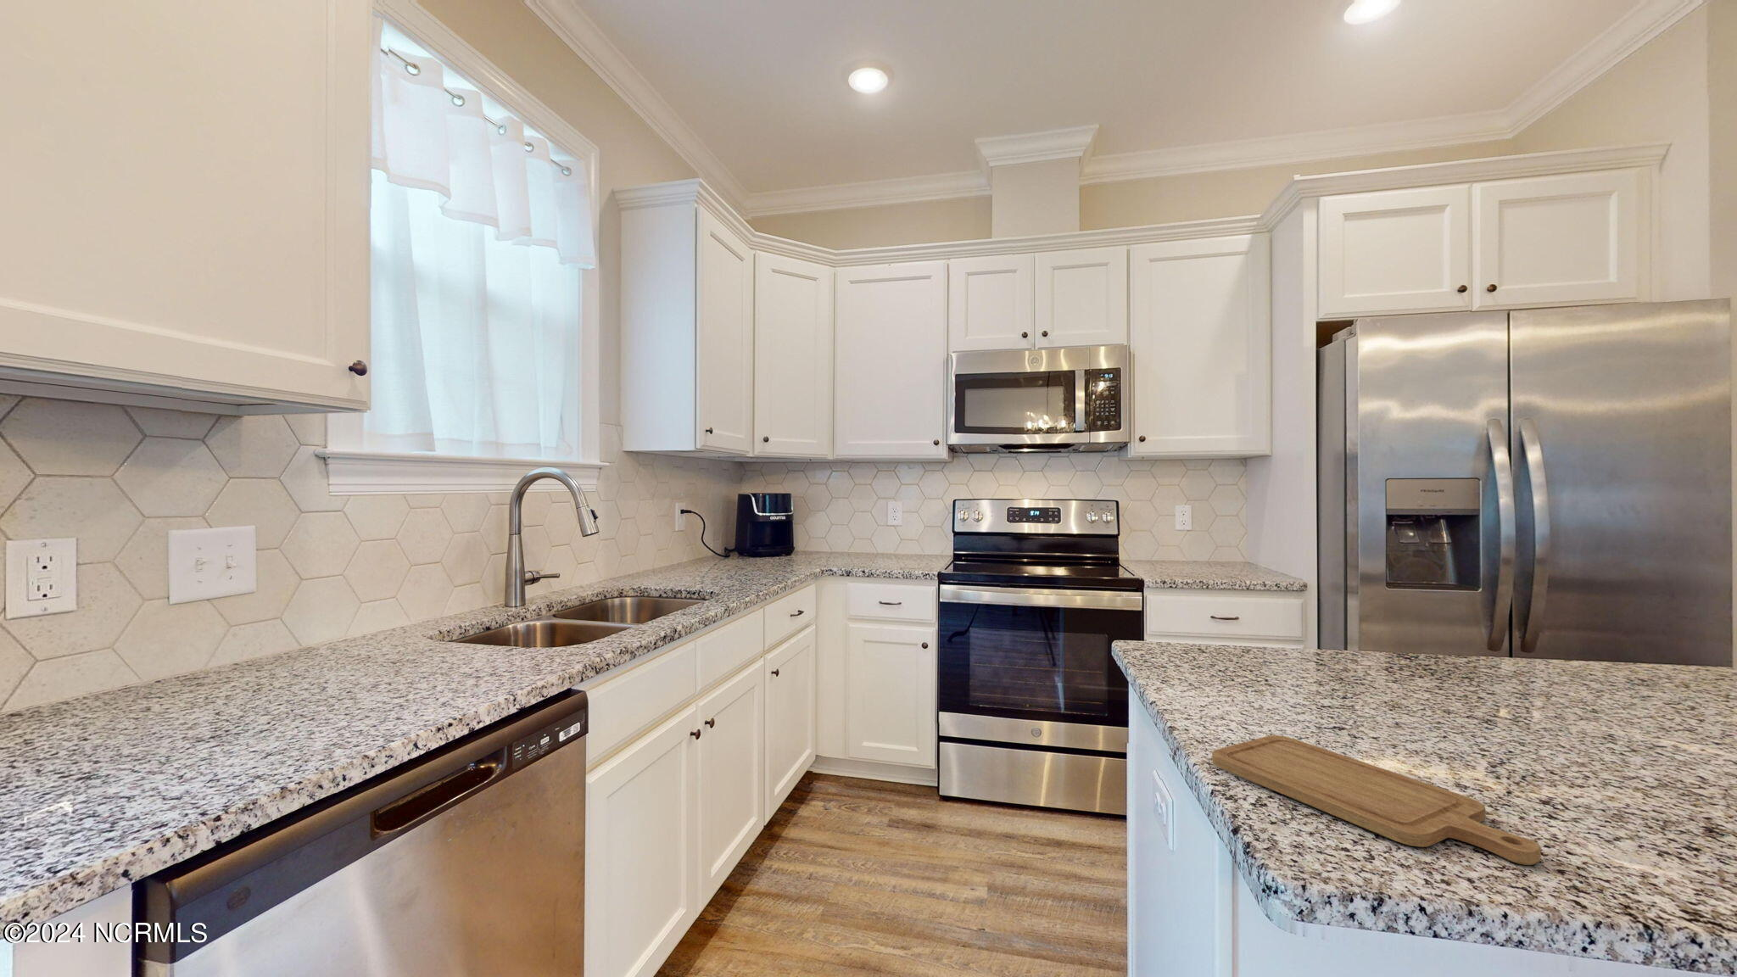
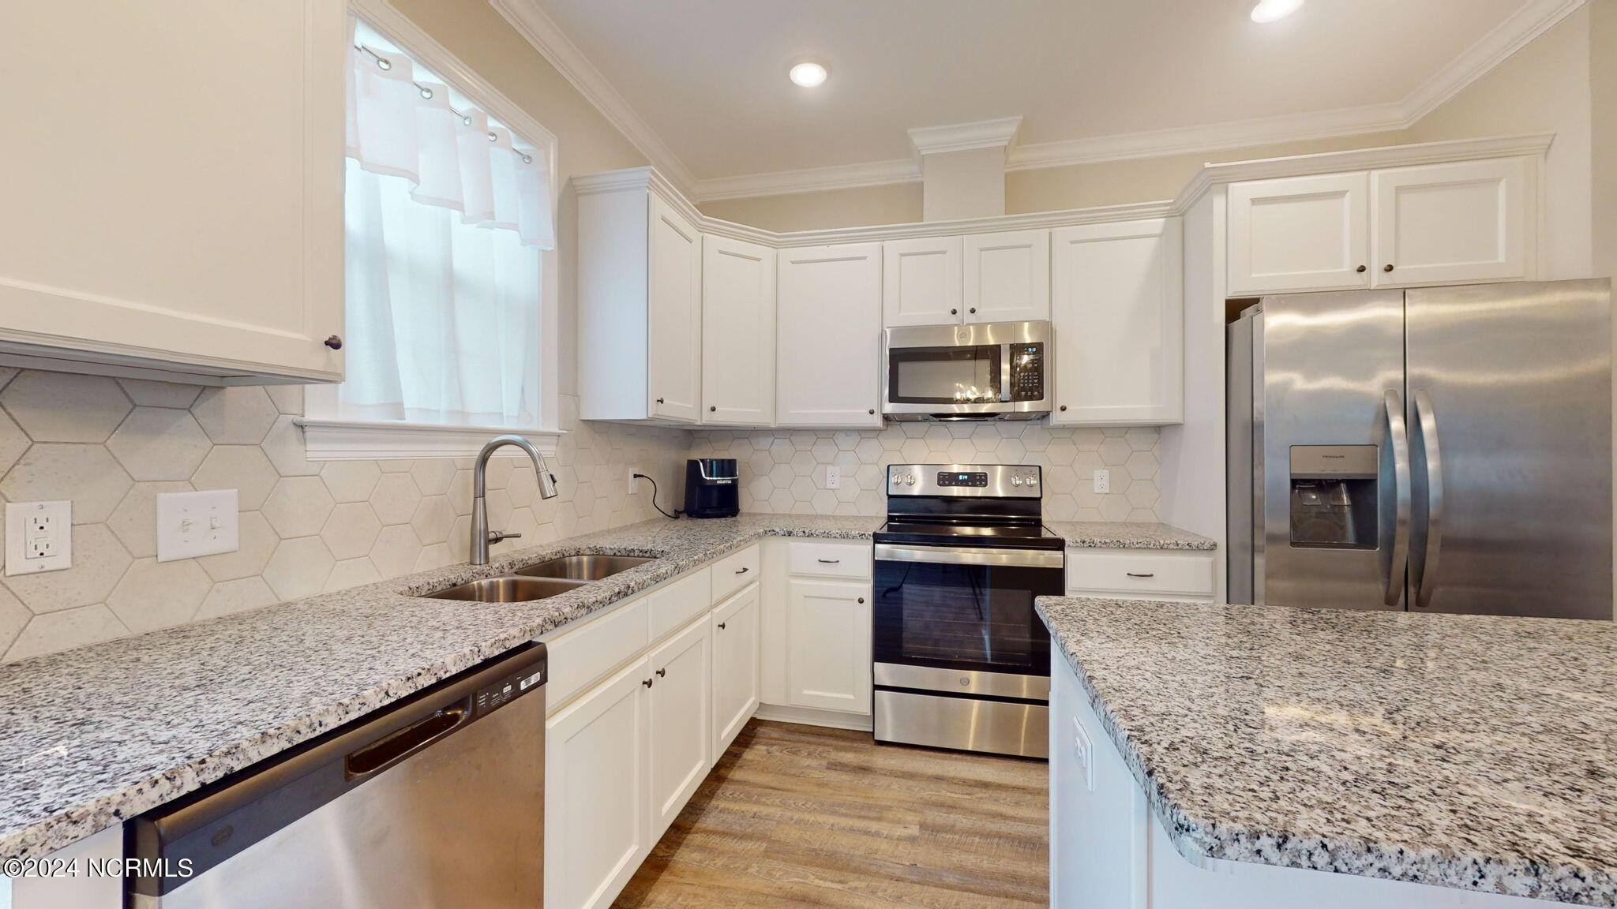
- chopping board [1211,735,1541,866]
